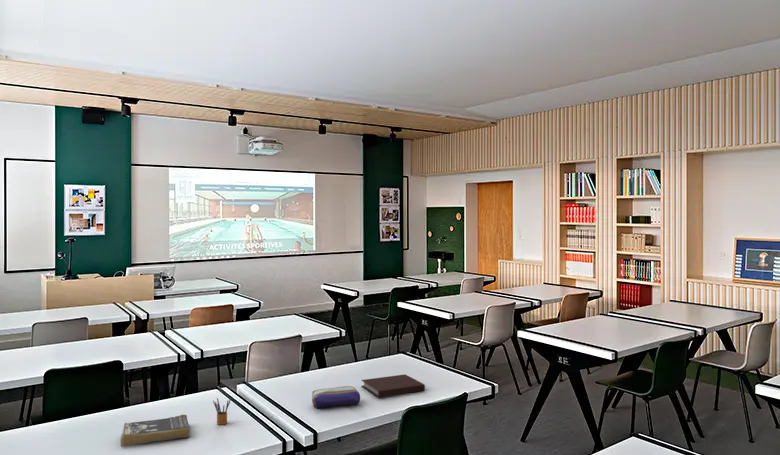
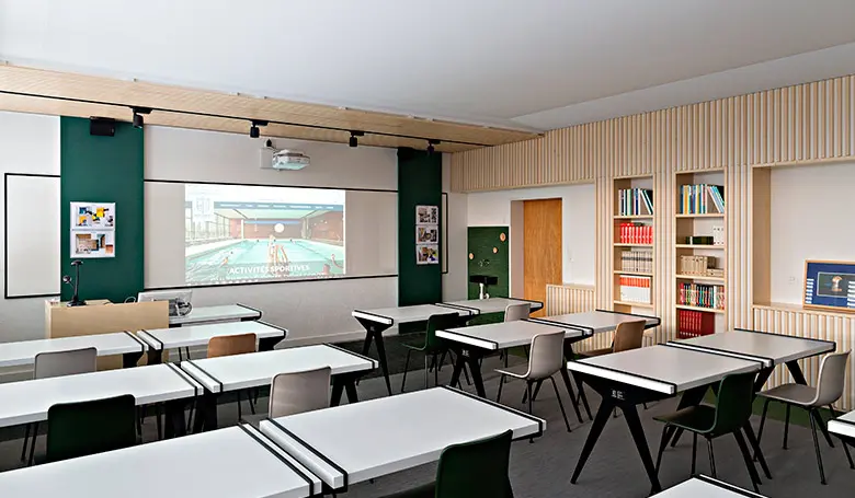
- notebook [360,374,426,398]
- pencil case [311,385,361,409]
- pencil box [212,397,232,426]
- book [119,414,190,448]
